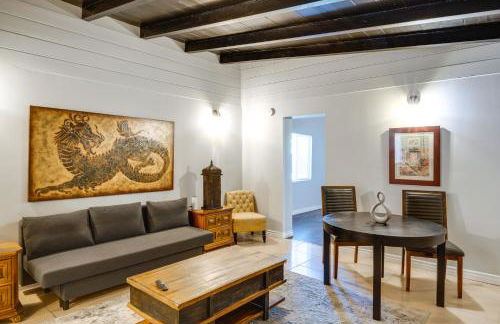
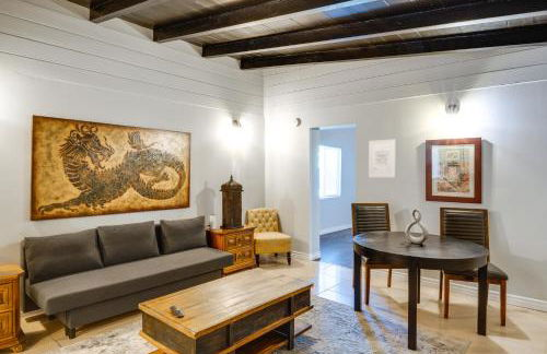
+ wall art [368,139,396,178]
